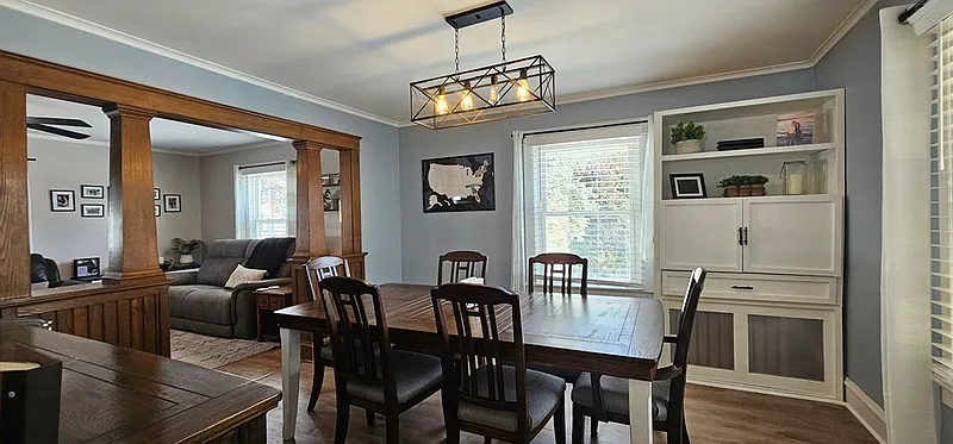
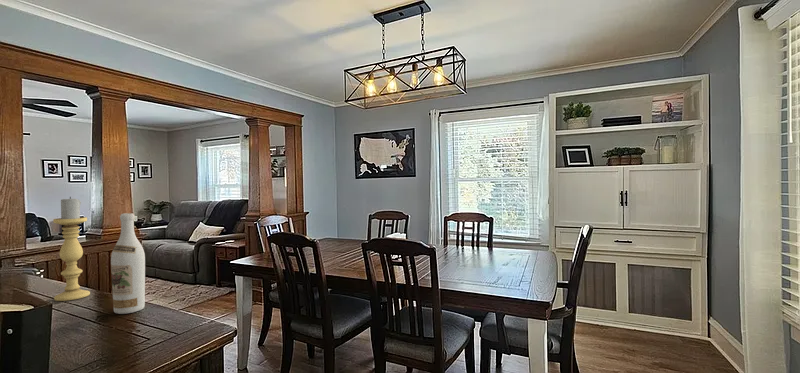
+ wine bottle [110,212,146,315]
+ candle holder [52,196,91,302]
